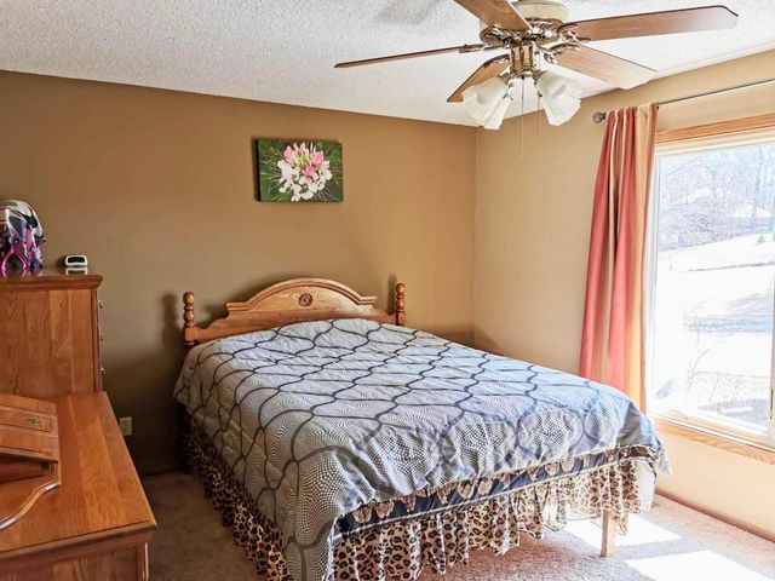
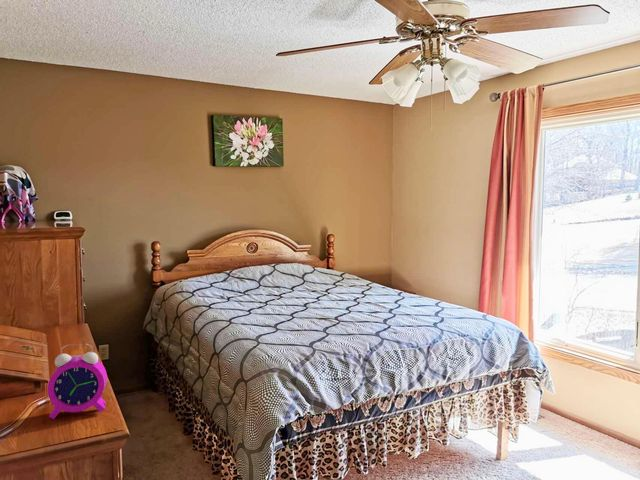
+ alarm clock [46,343,108,420]
